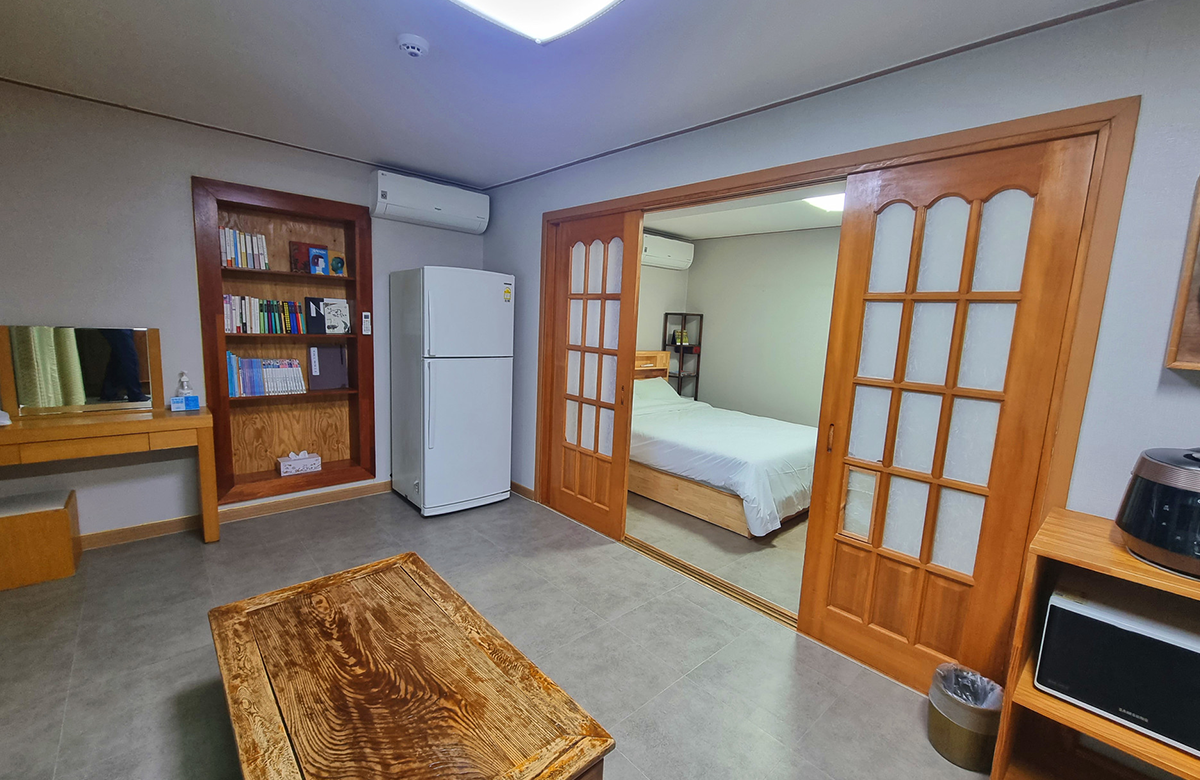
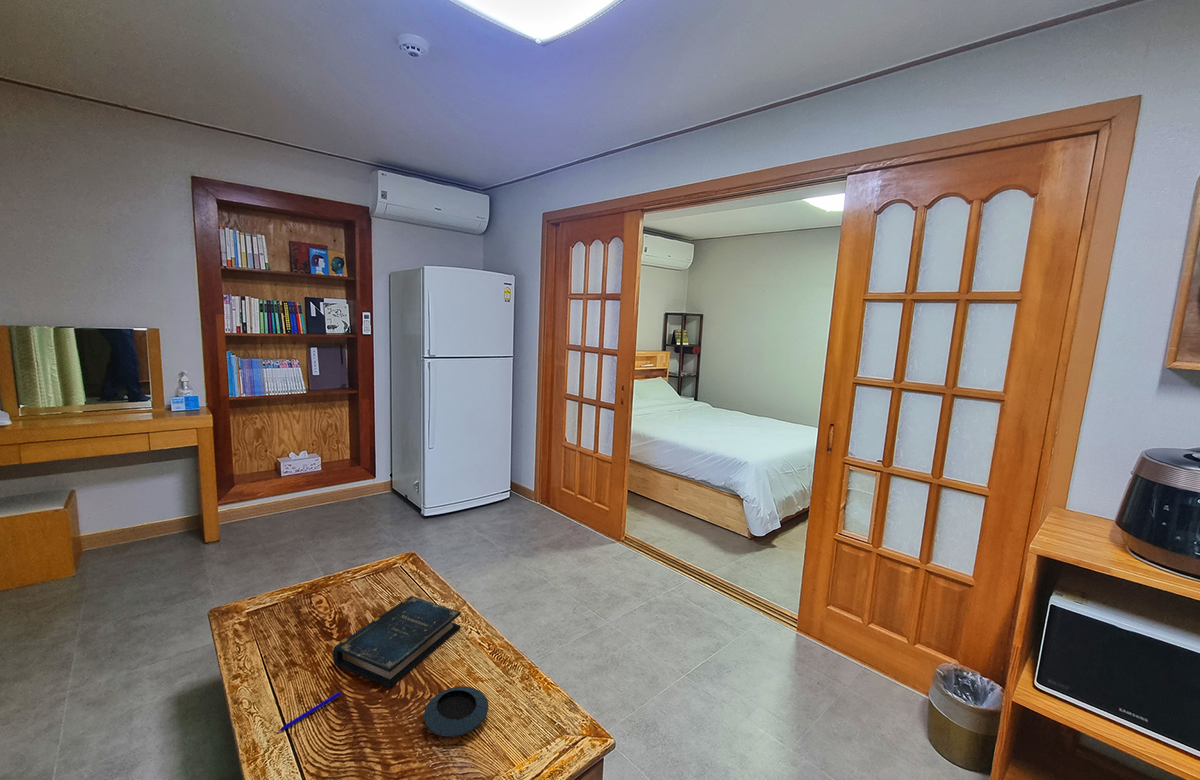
+ book [332,595,462,689]
+ pen [277,691,342,733]
+ saucer [423,685,489,738]
